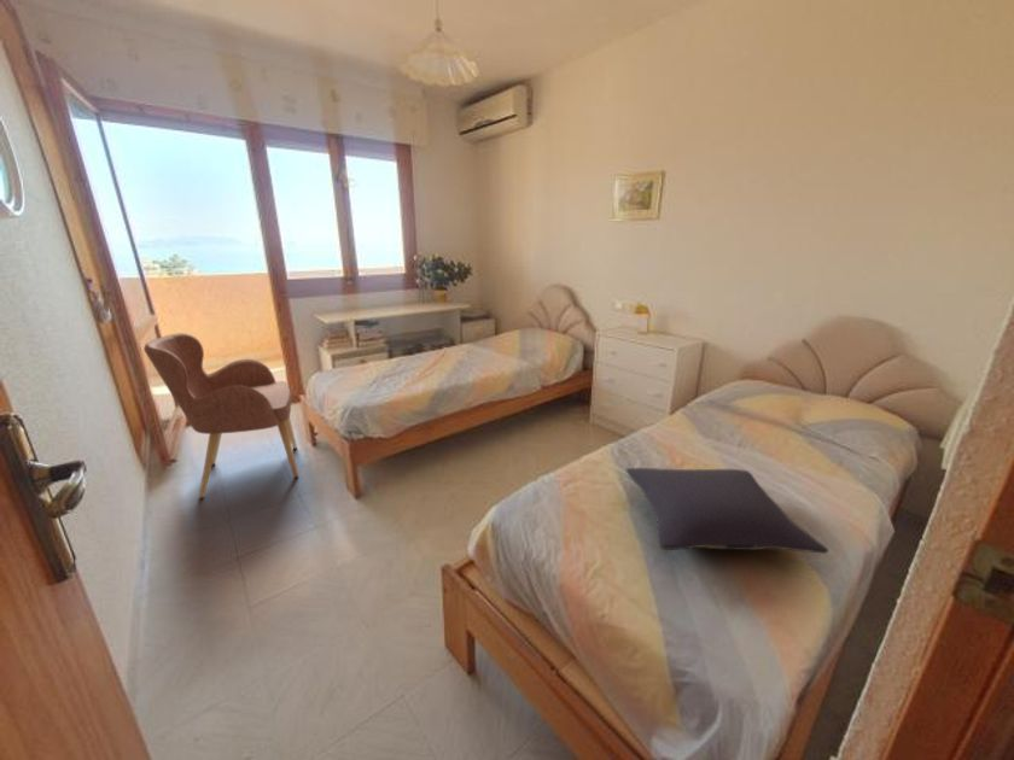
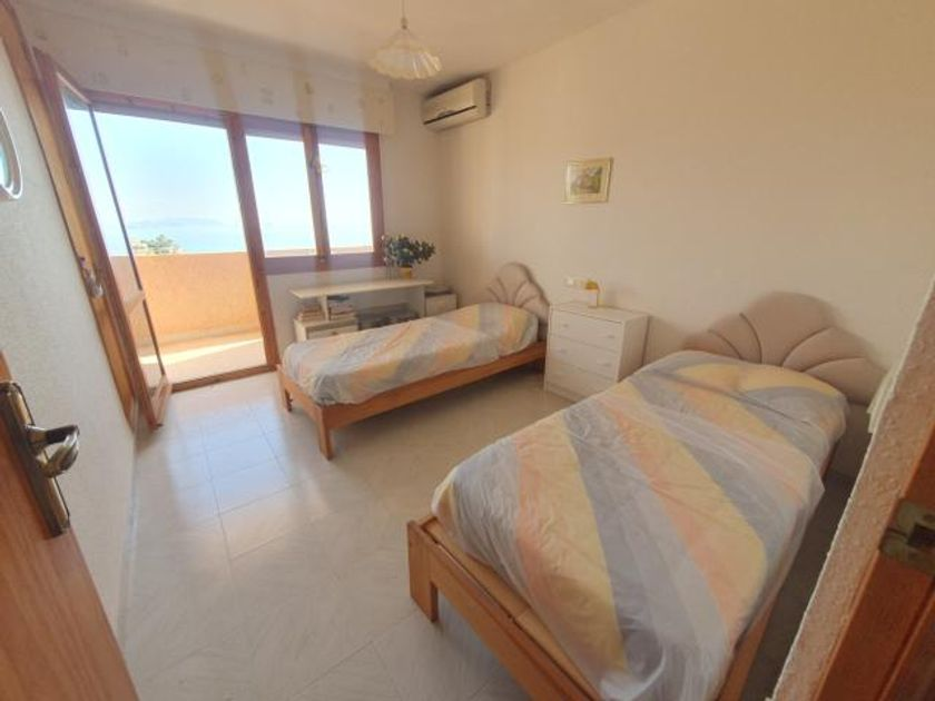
- pillow [624,467,829,554]
- armchair [142,332,299,501]
